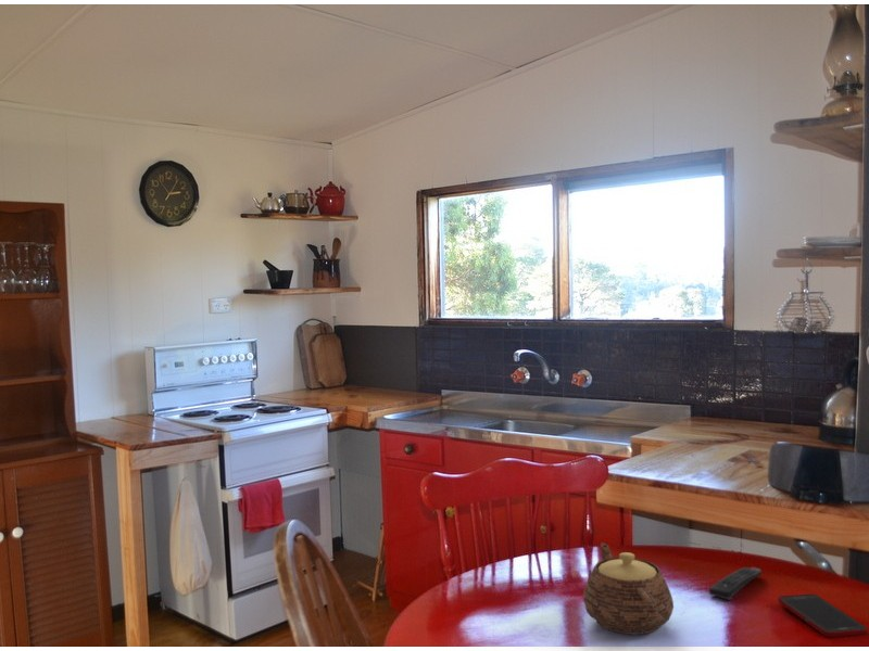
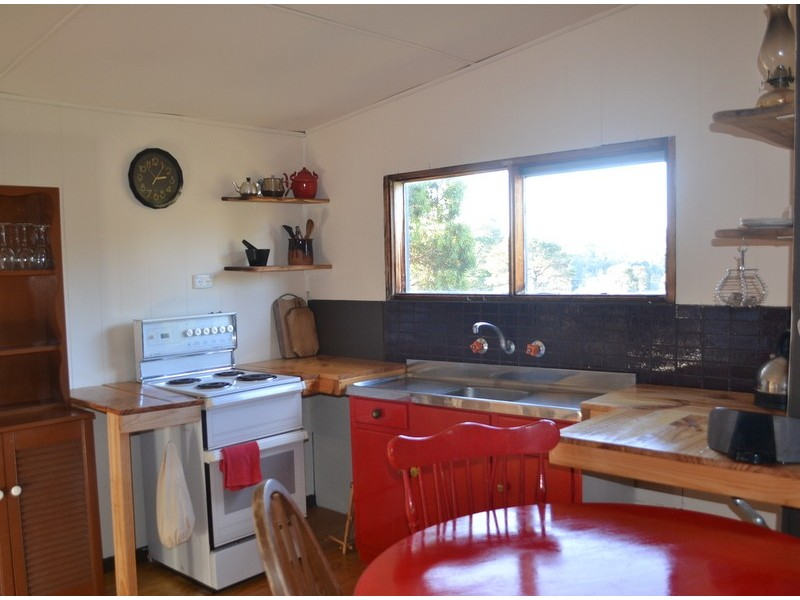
- teapot [582,542,675,636]
- remote control [708,566,764,601]
- cell phone [777,592,869,638]
